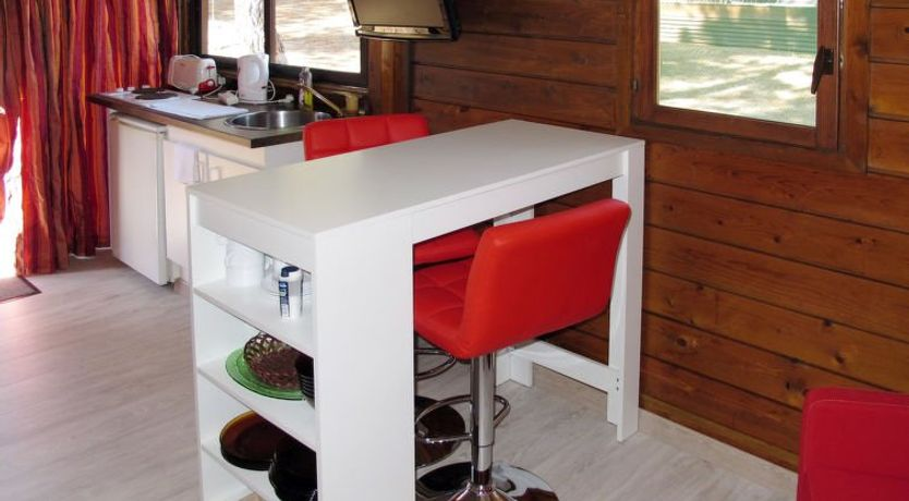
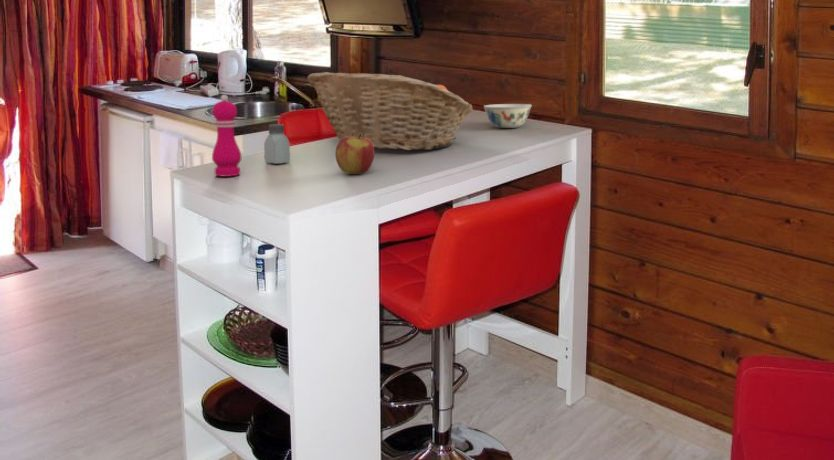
+ apple [335,133,375,175]
+ saltshaker [263,123,291,165]
+ pepper mill [211,94,242,177]
+ fruit basket [306,71,474,151]
+ chinaware [483,103,533,129]
